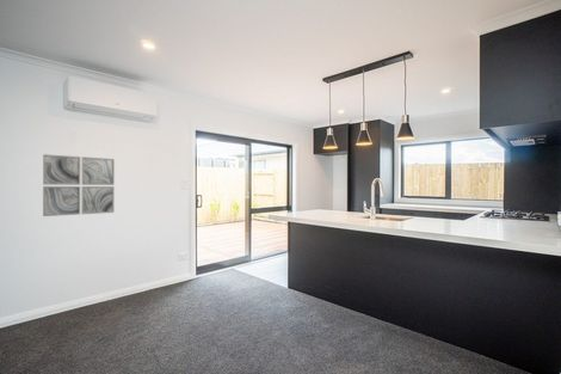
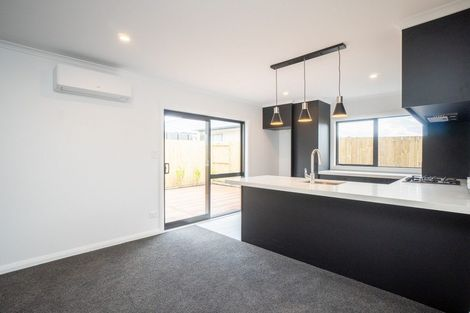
- wall art [42,153,116,217]
